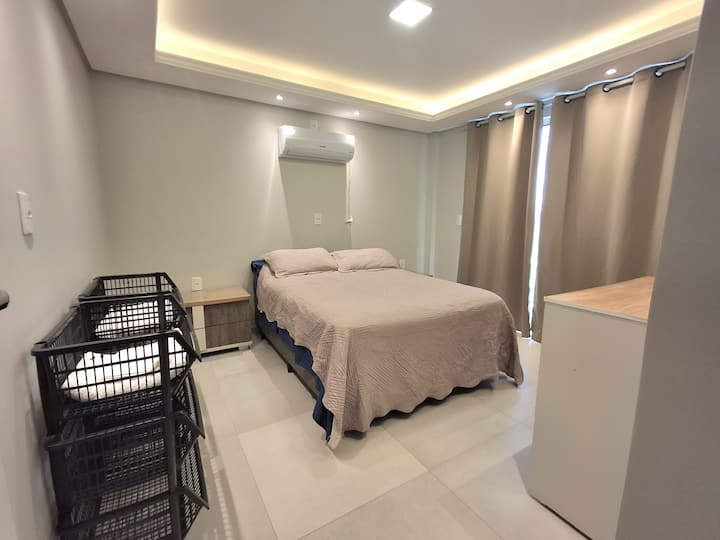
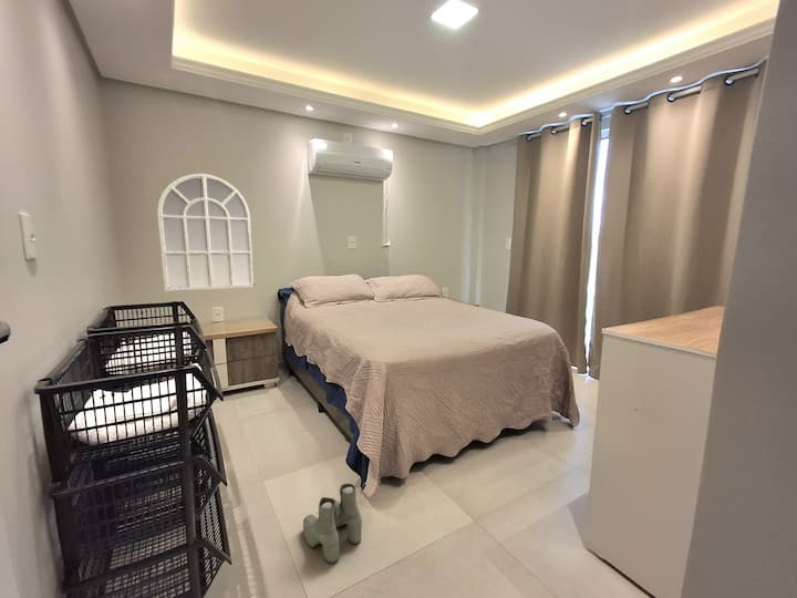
+ mirror [156,173,256,292]
+ boots [302,483,363,564]
